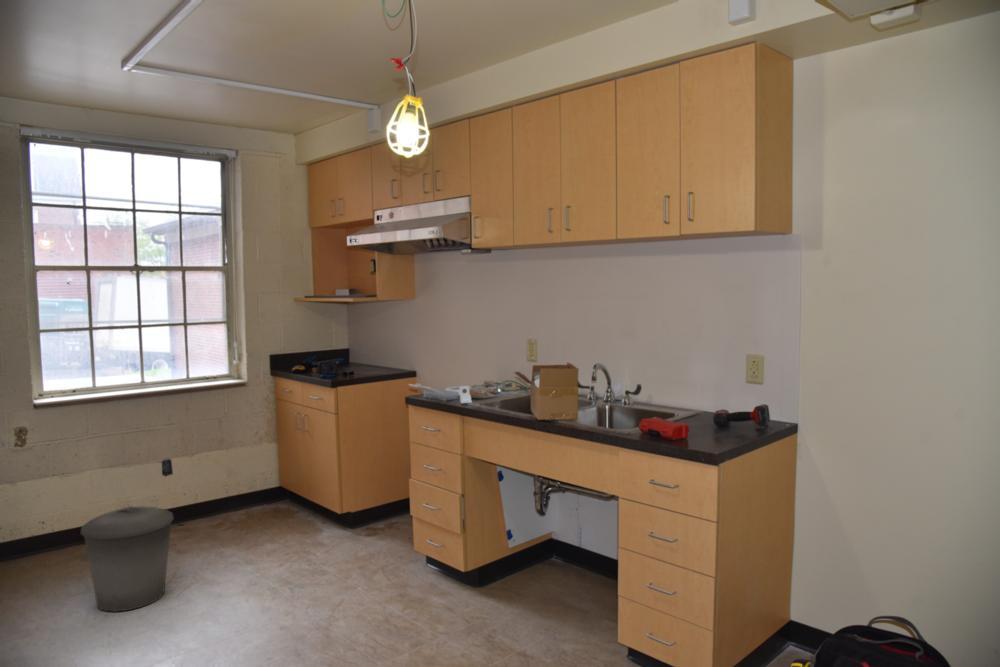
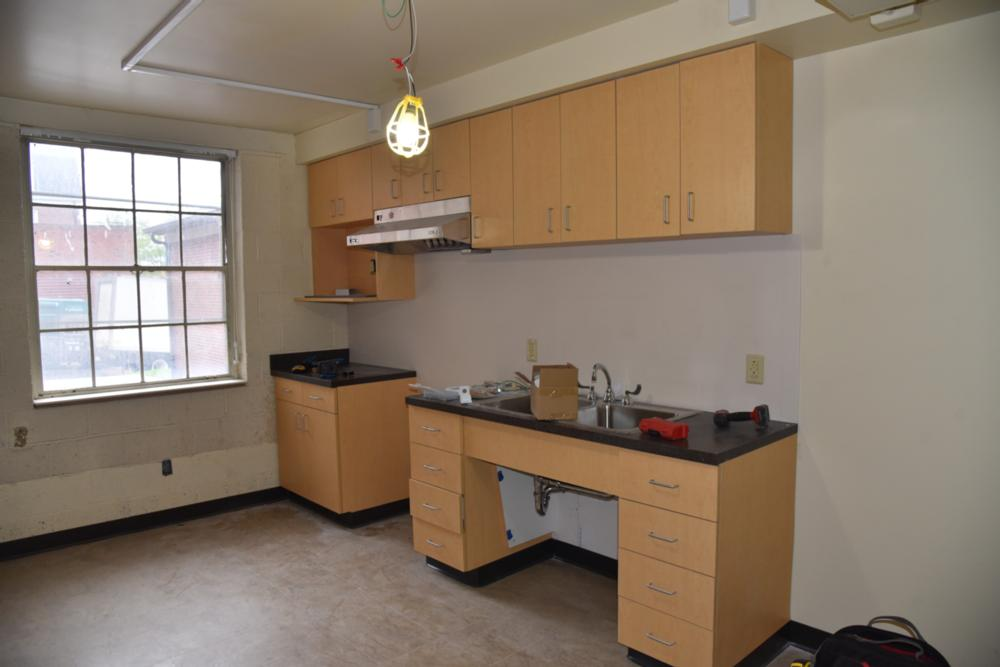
- trash can [80,505,175,613]
